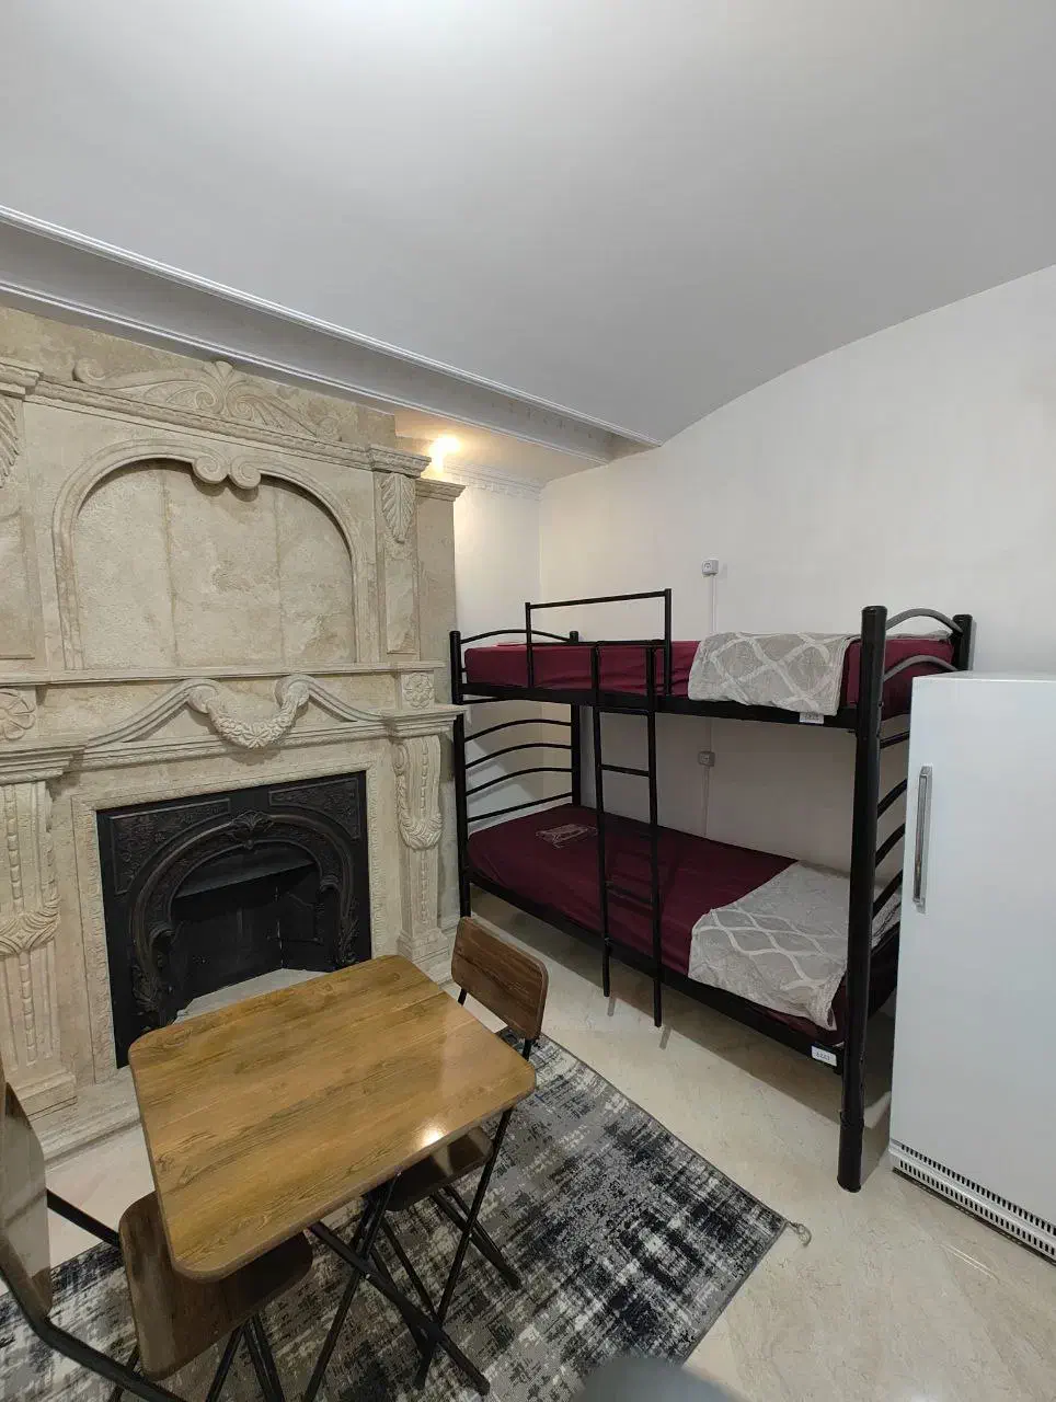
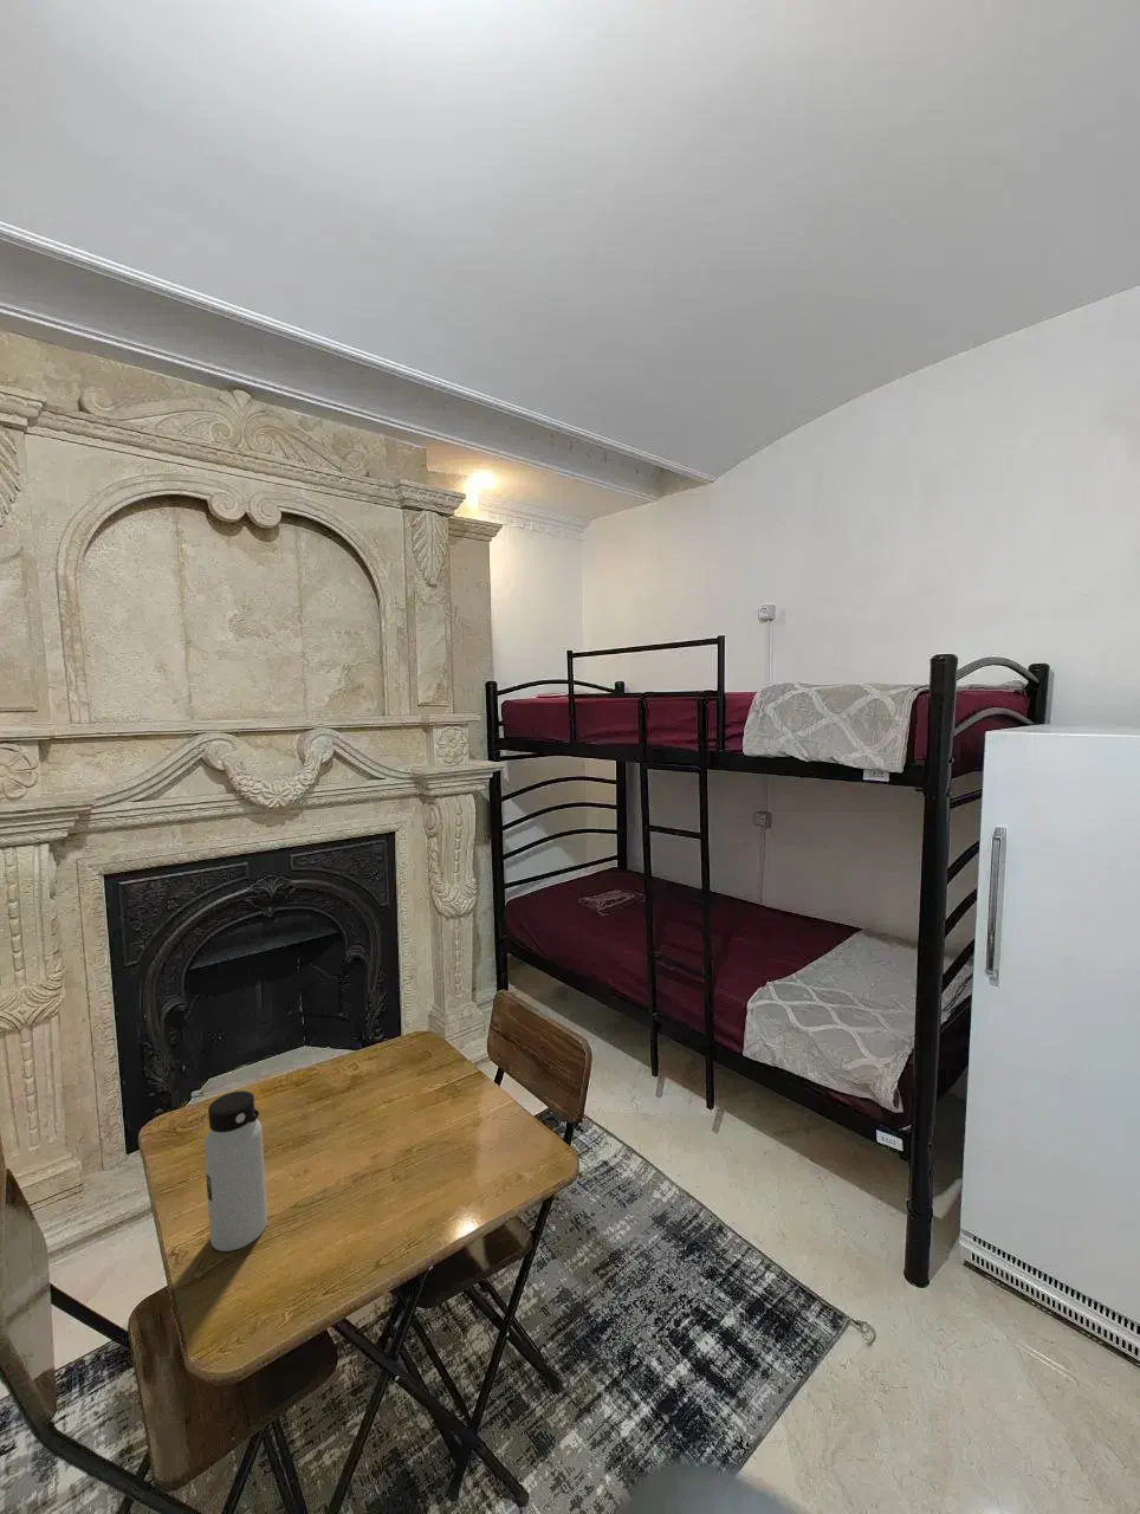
+ water bottle [204,1089,268,1253]
